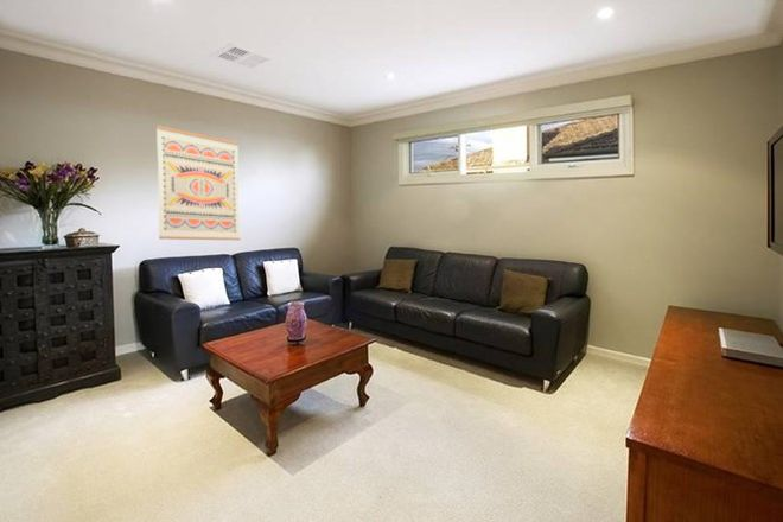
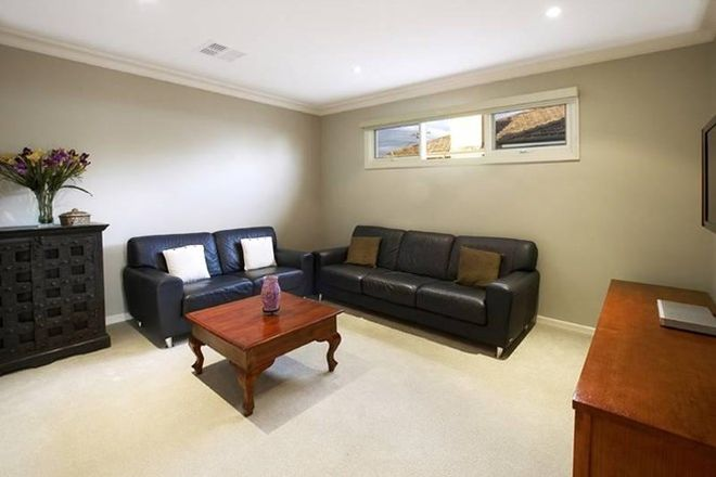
- wall art [155,125,241,241]
